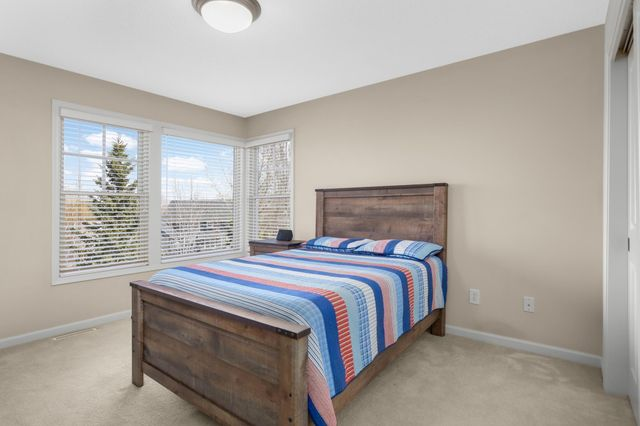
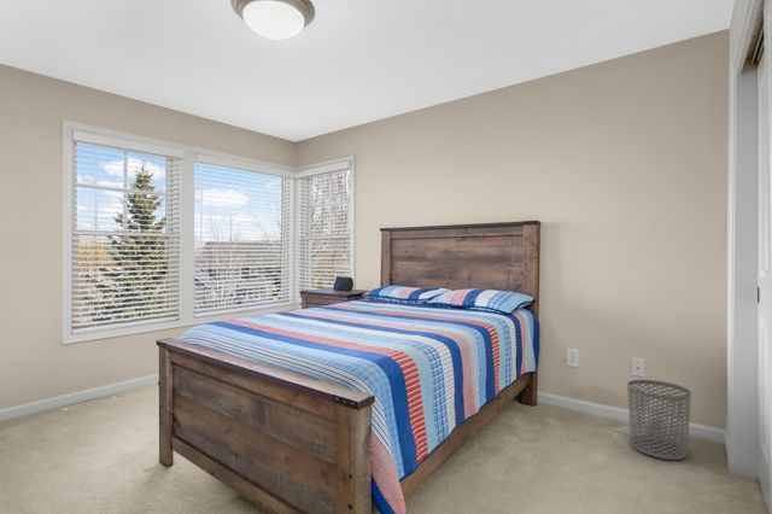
+ waste bin [626,379,692,461]
